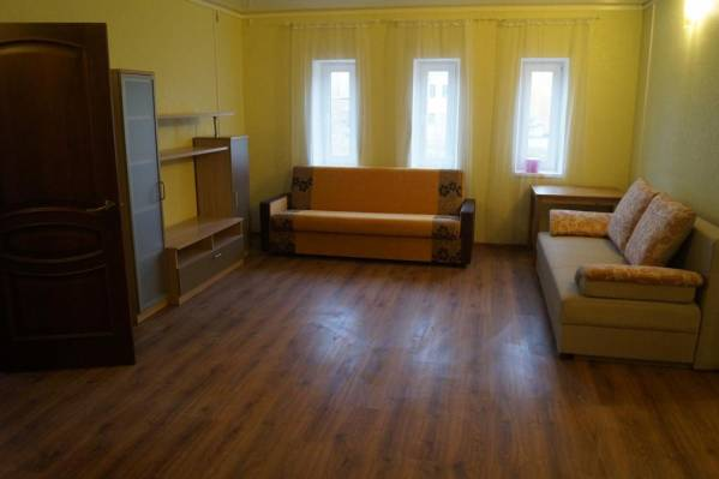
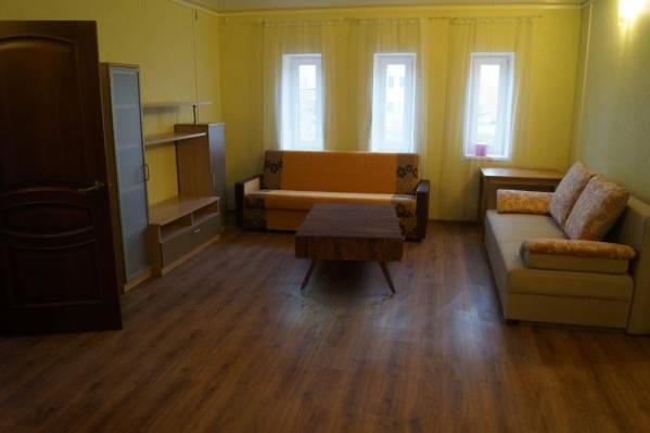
+ coffee table [294,202,406,295]
